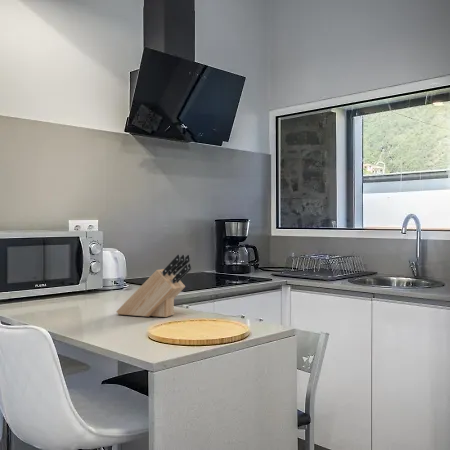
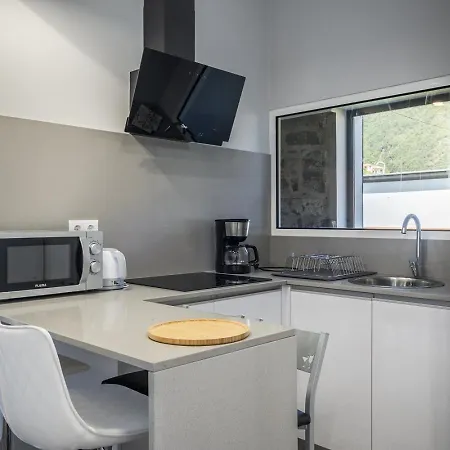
- knife block [115,253,193,318]
